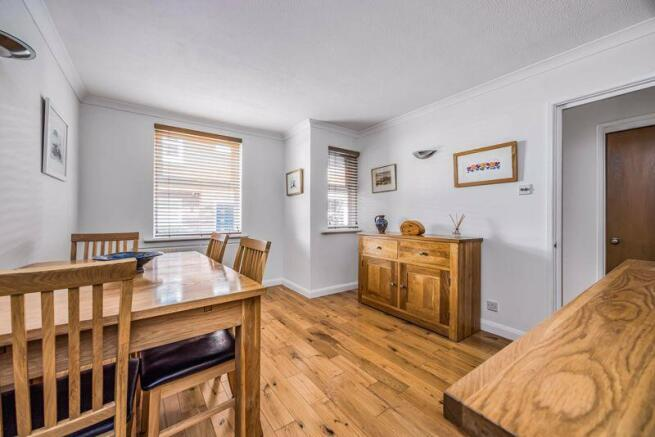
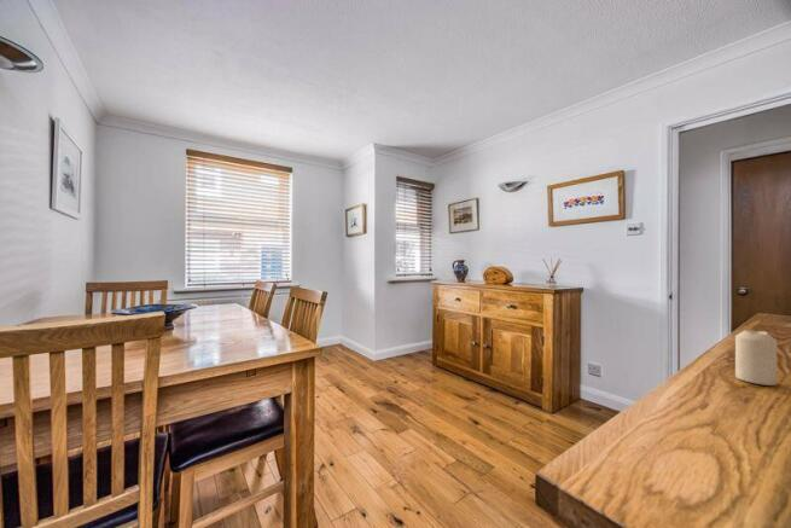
+ candle [734,329,778,387]
